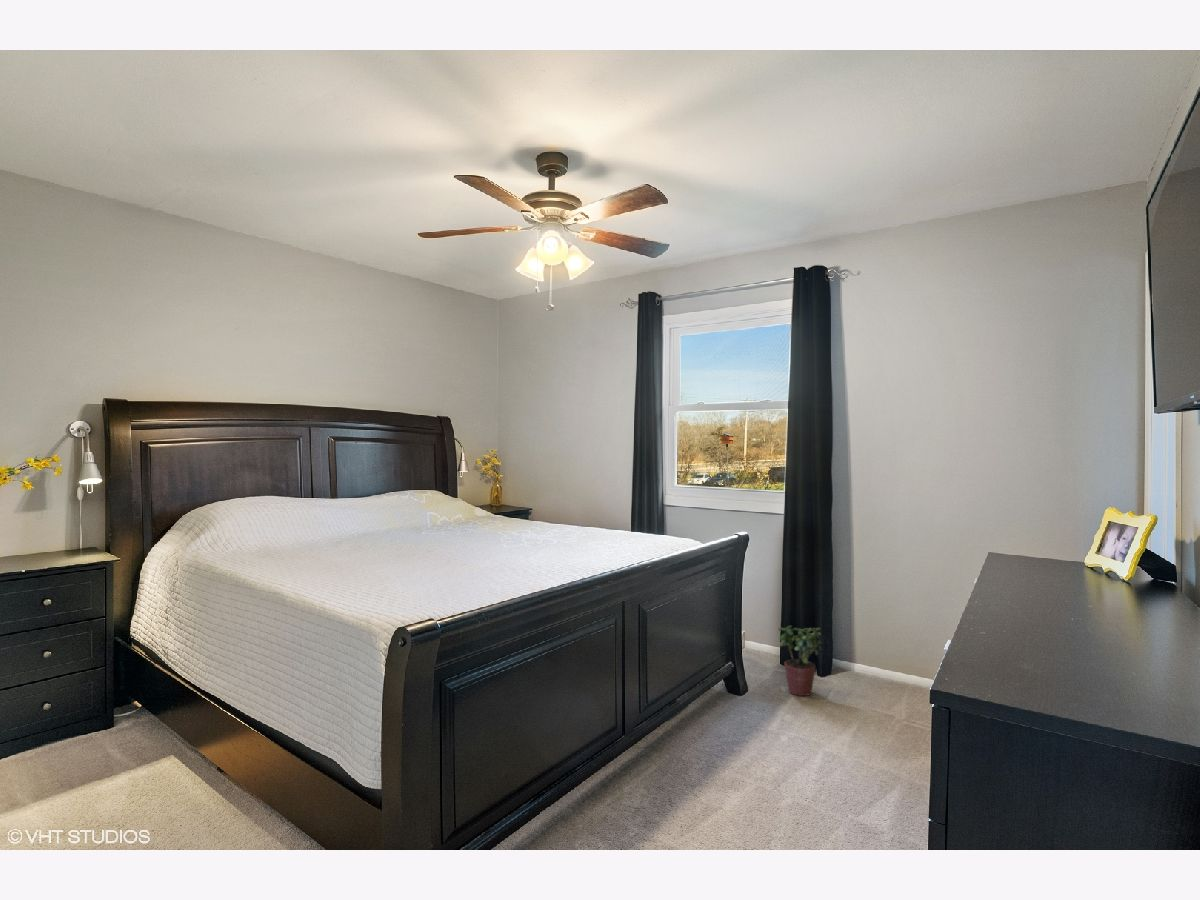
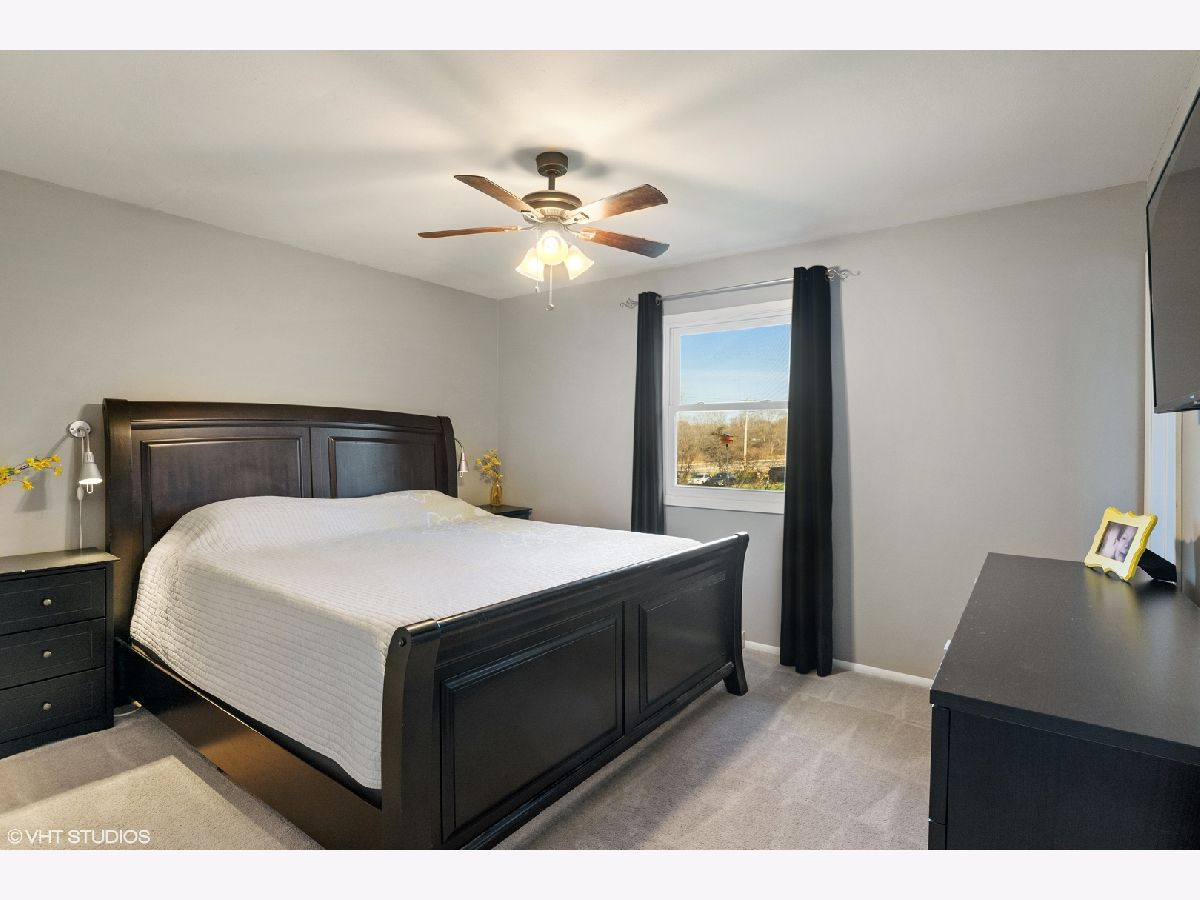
- potted plant [777,625,824,697]
